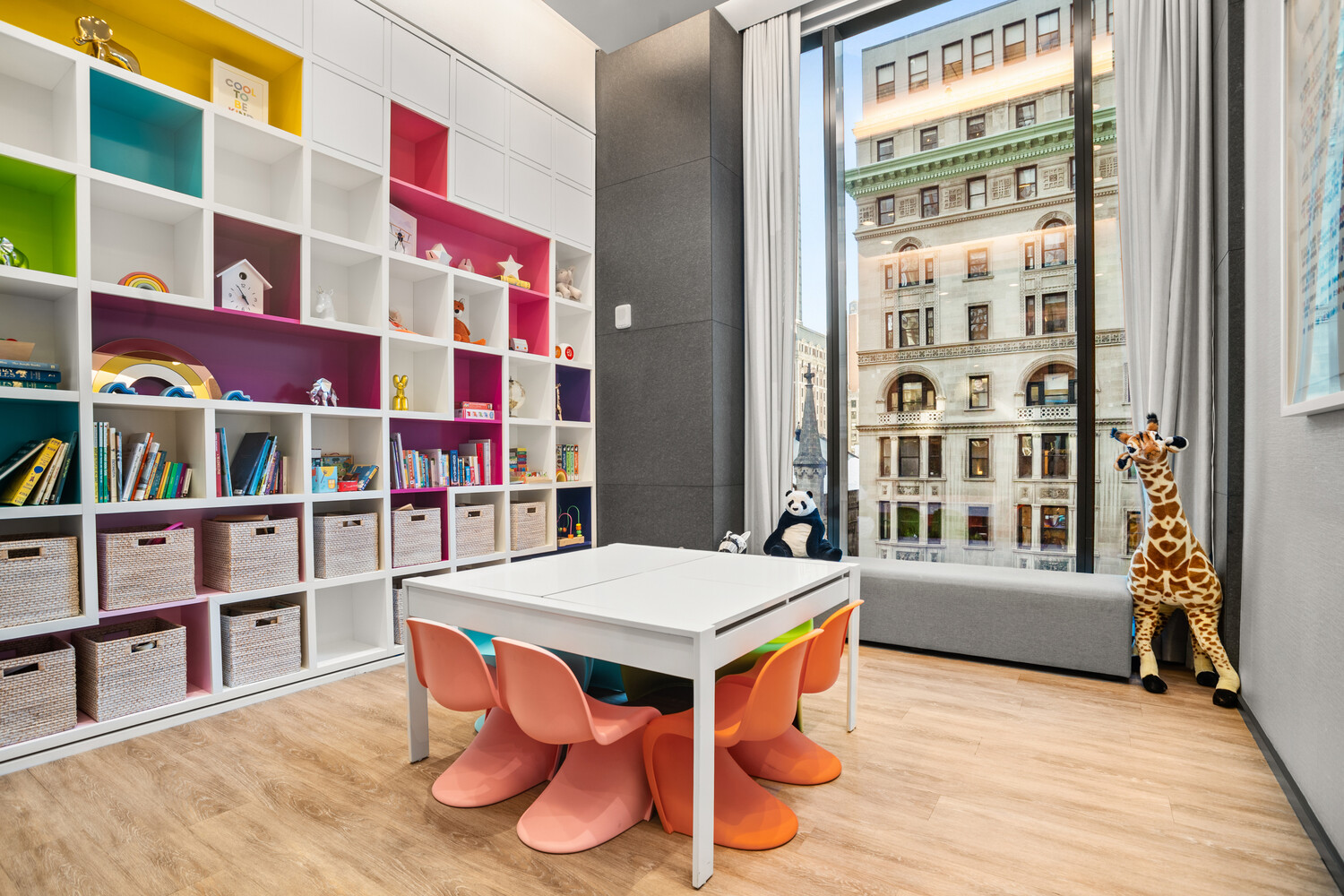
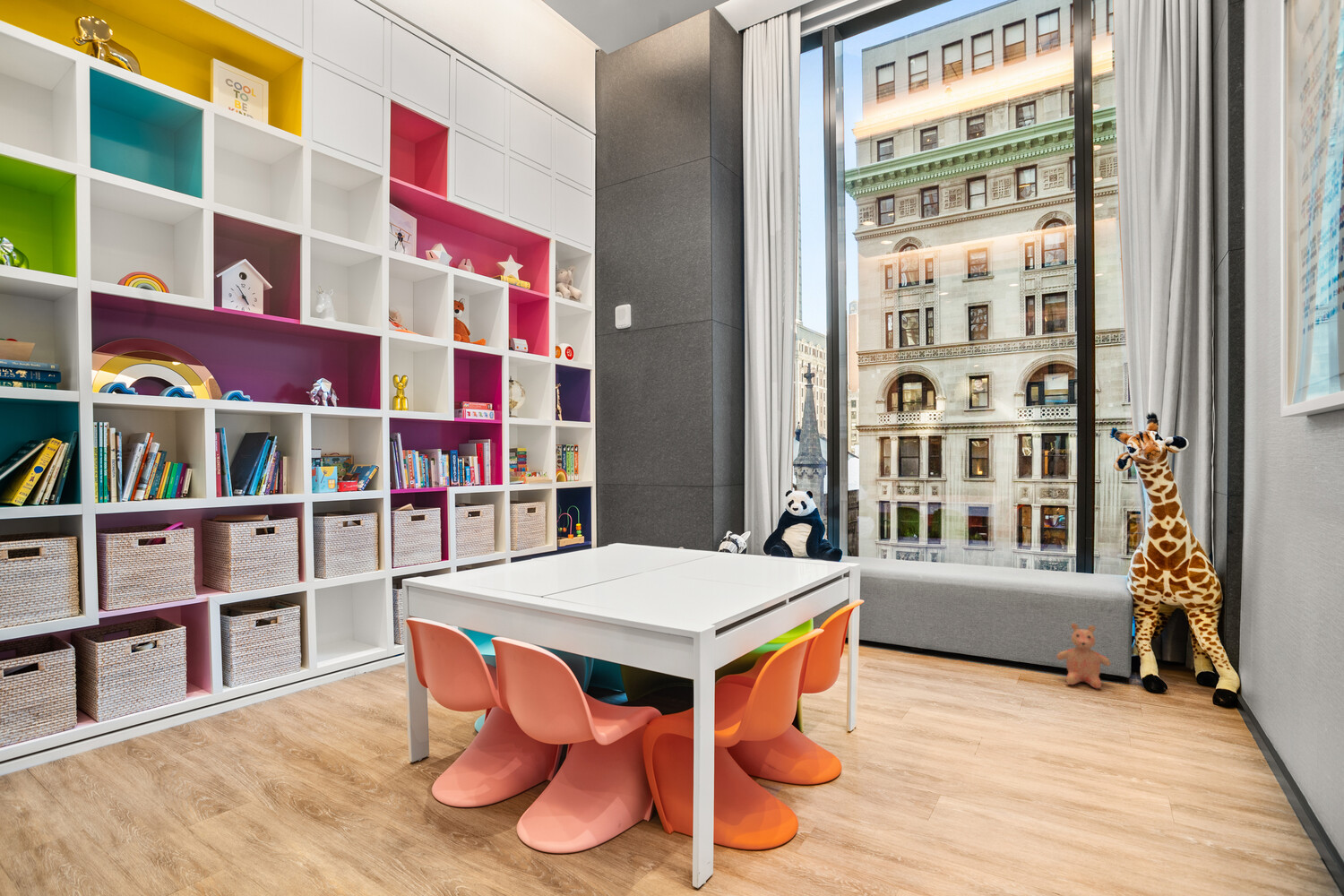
+ stuffed animal [1055,623,1112,690]
